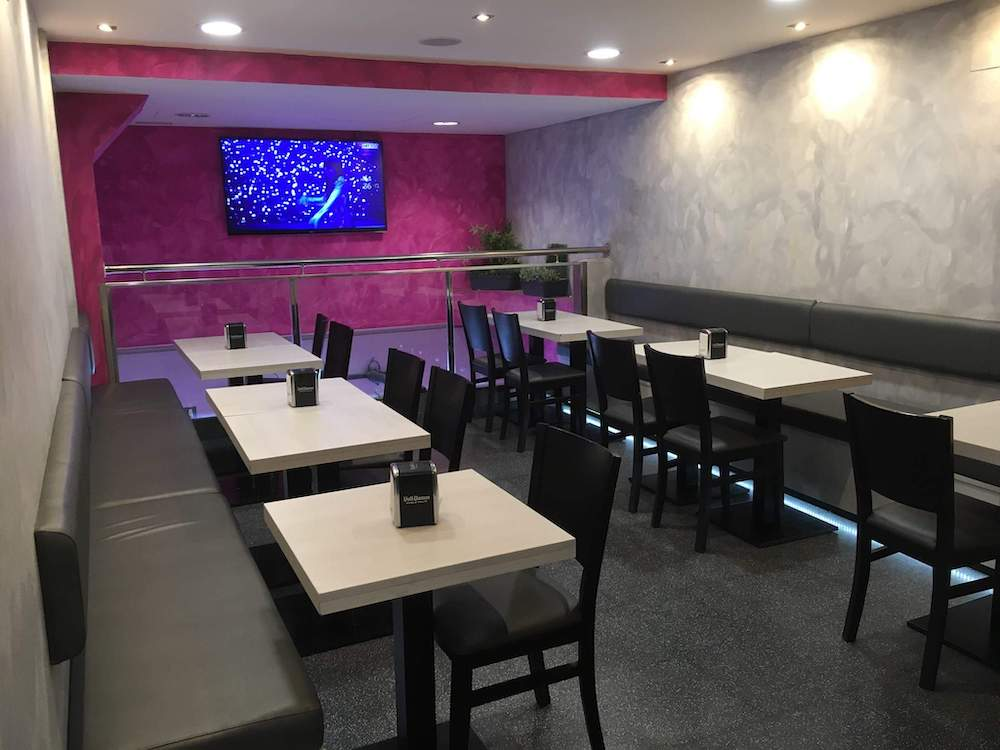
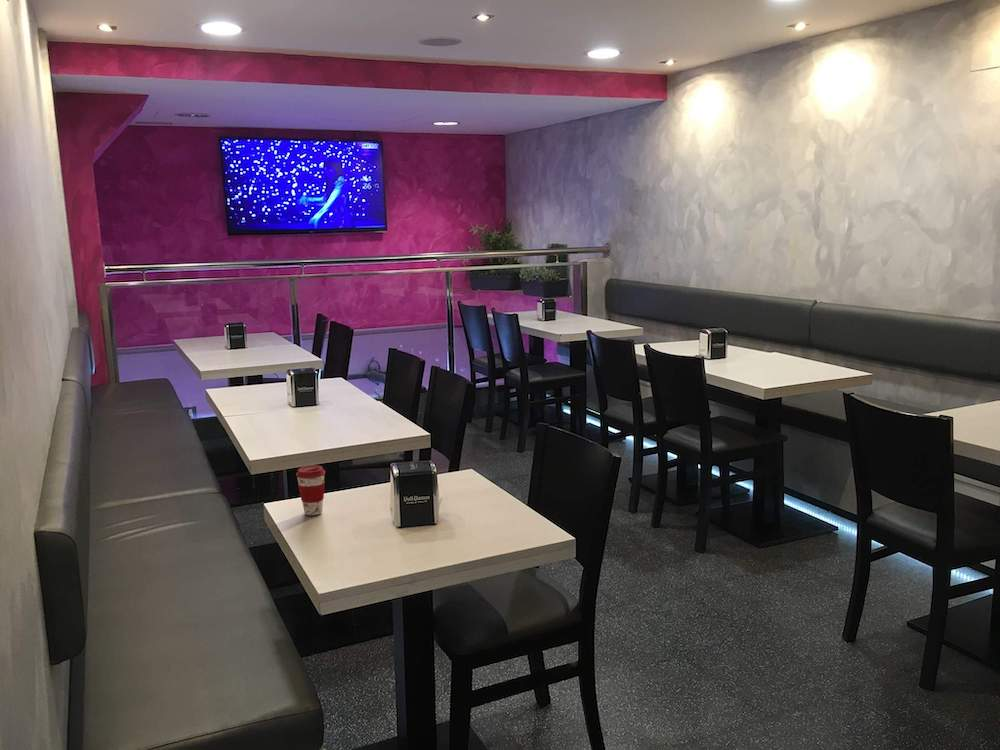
+ coffee cup [295,464,326,516]
